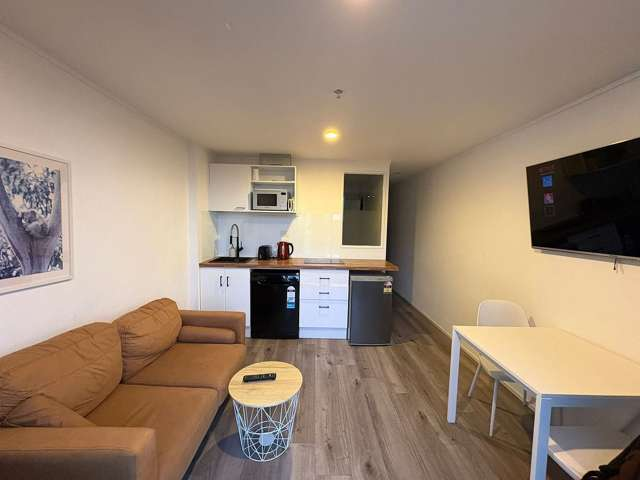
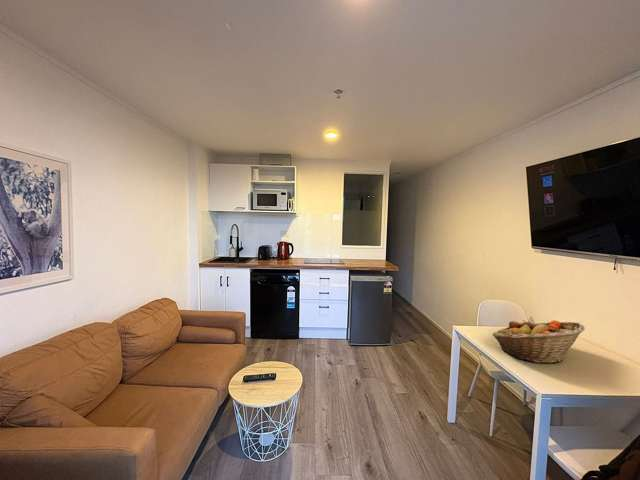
+ fruit basket [492,319,586,364]
